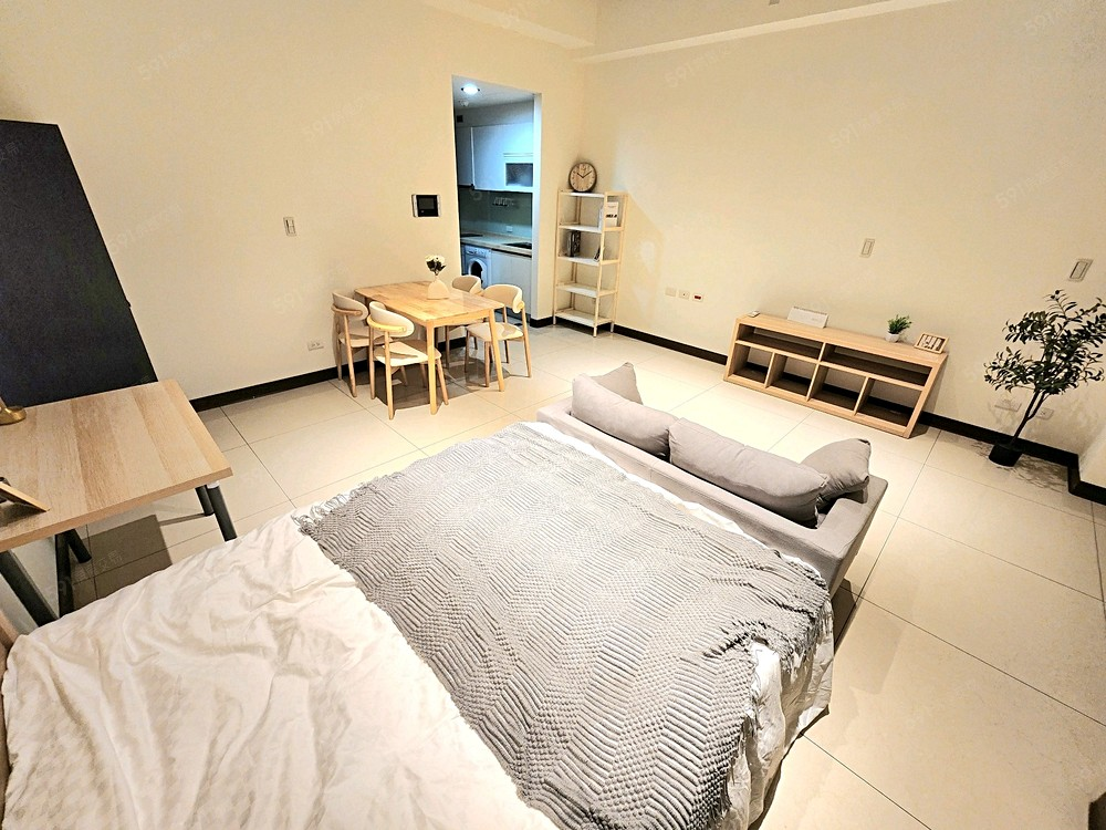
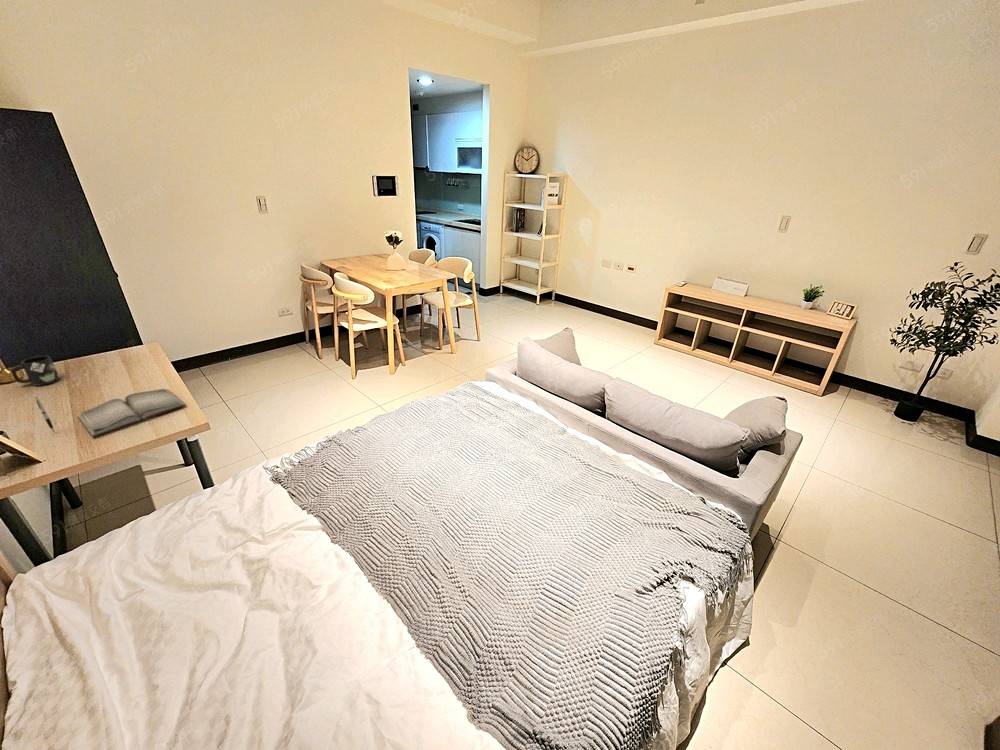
+ mug [10,355,61,387]
+ pen [34,396,55,433]
+ hardback book [77,388,187,438]
